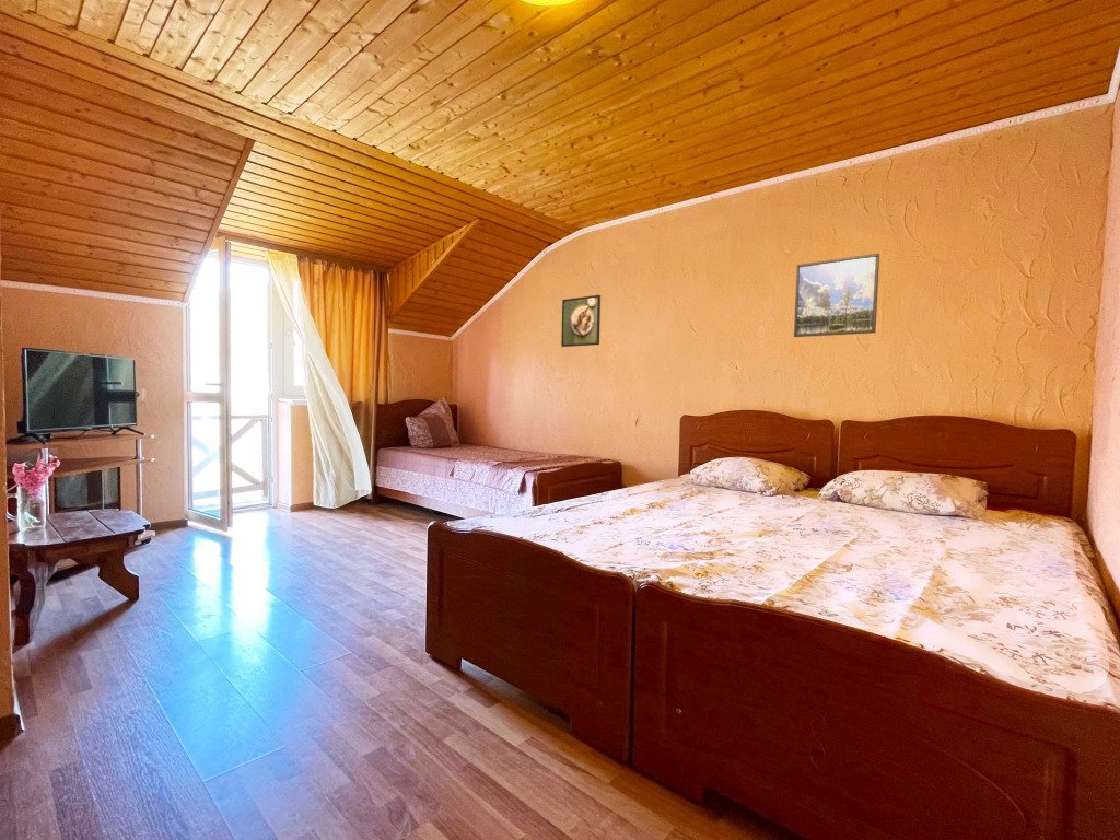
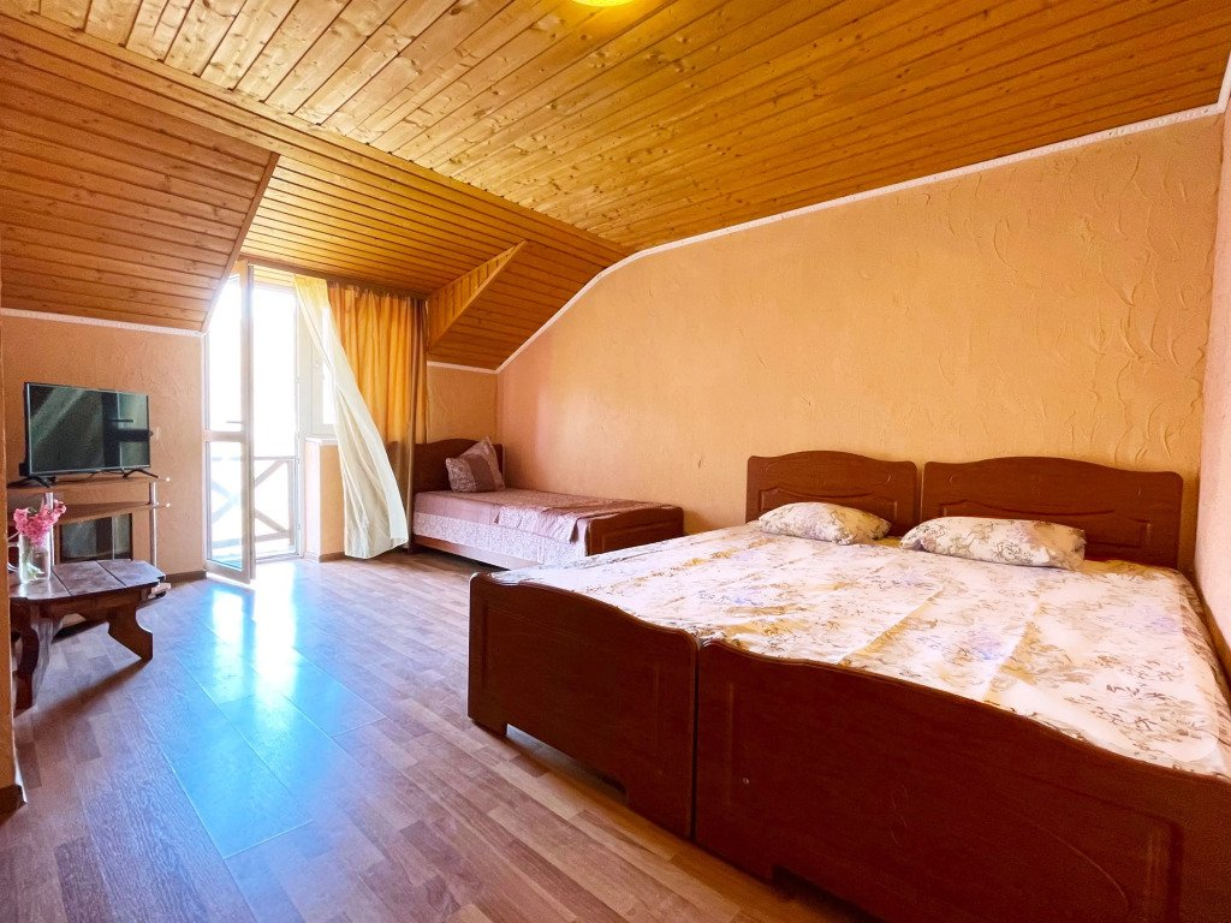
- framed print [793,253,880,338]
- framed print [560,294,602,348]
